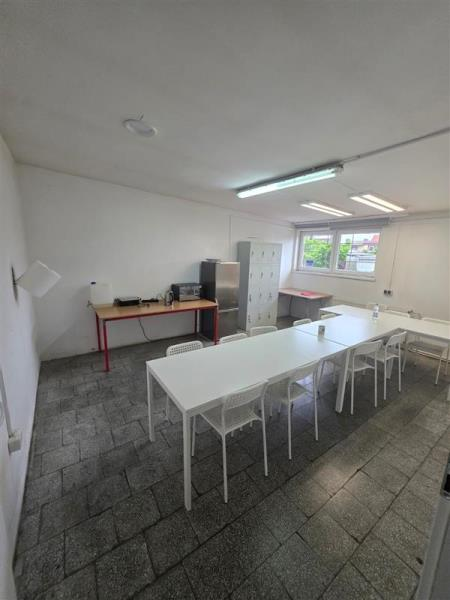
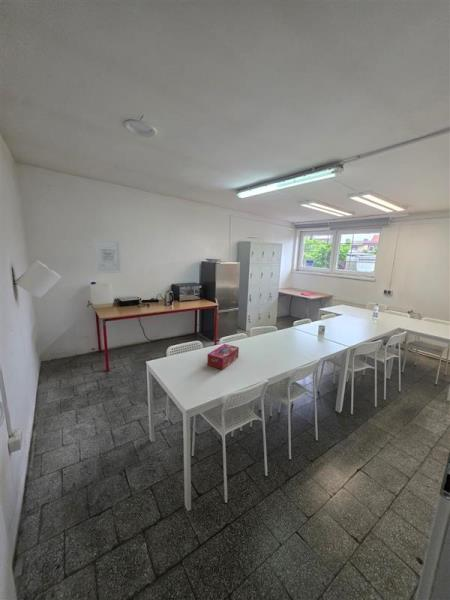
+ wall art [92,238,123,274]
+ tissue box [206,343,240,370]
